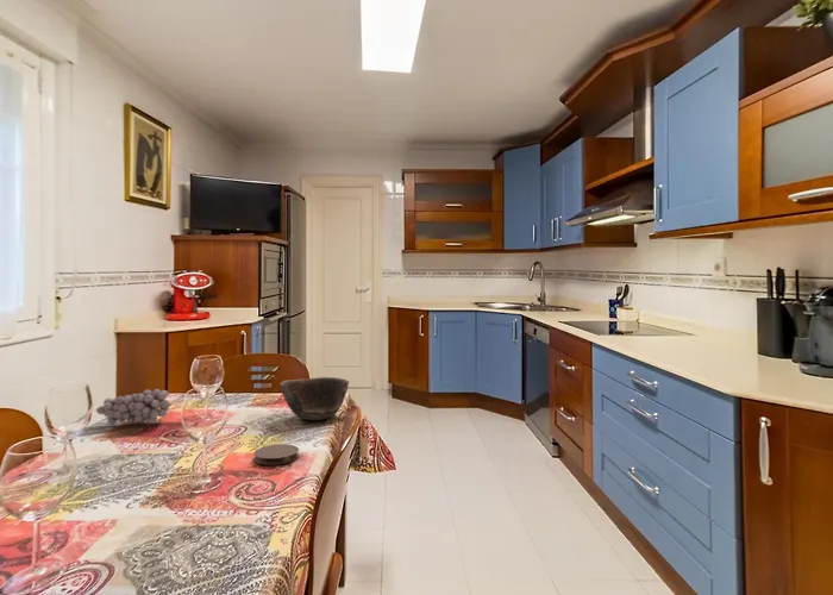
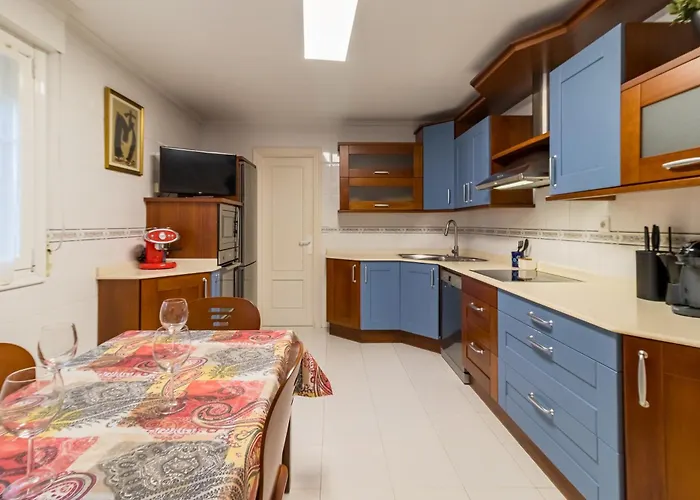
- fruit [95,388,173,426]
- coaster [252,443,300,465]
- bowl [278,376,350,421]
